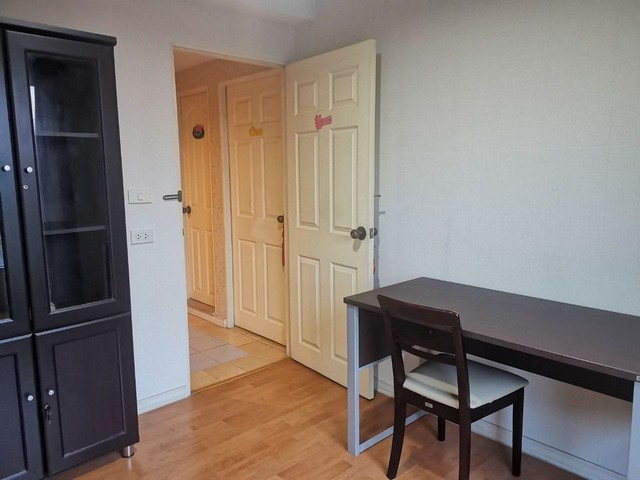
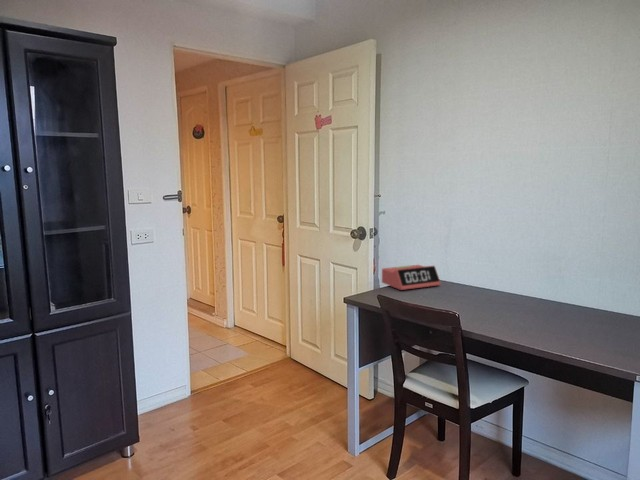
+ alarm clock [381,264,442,291]
